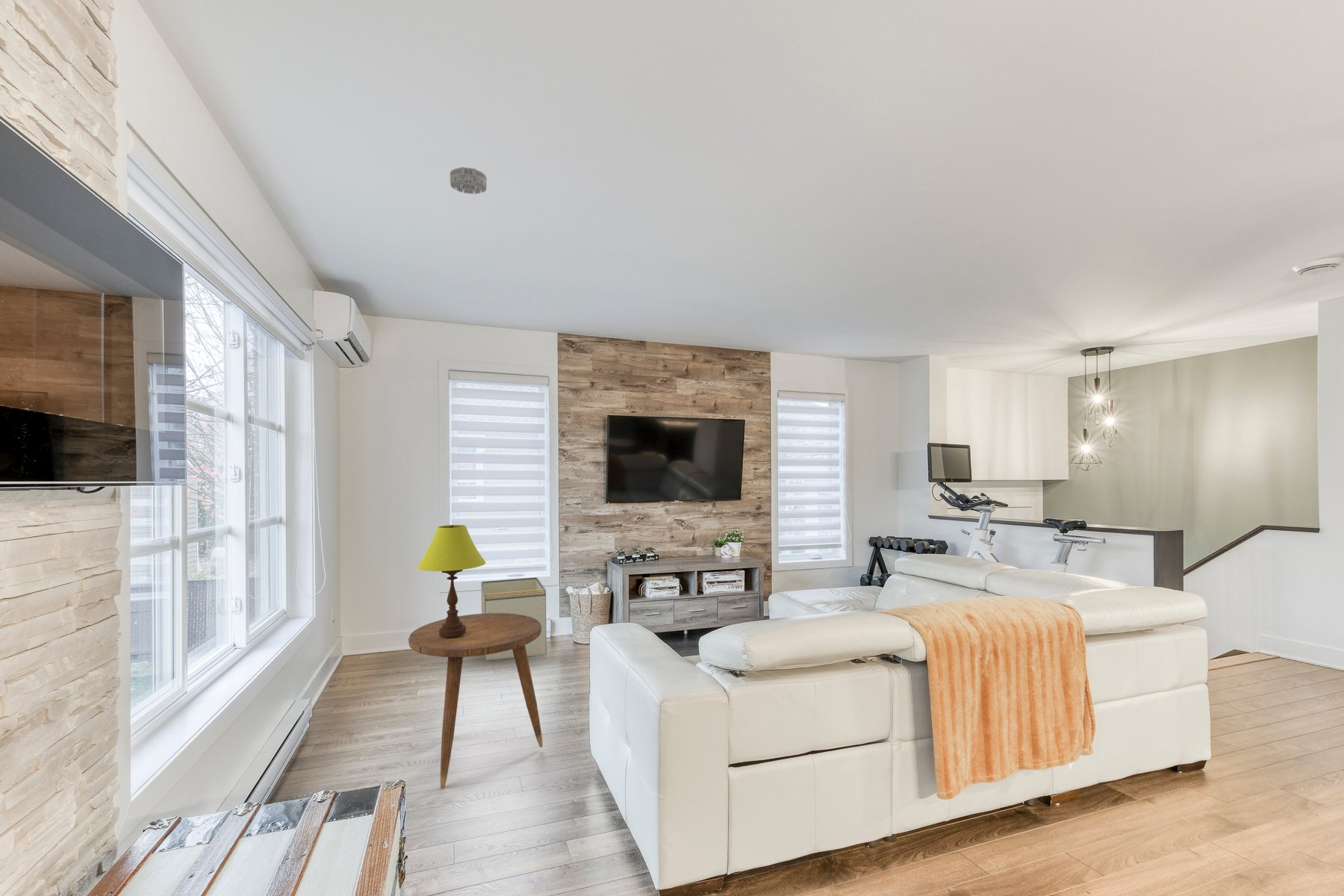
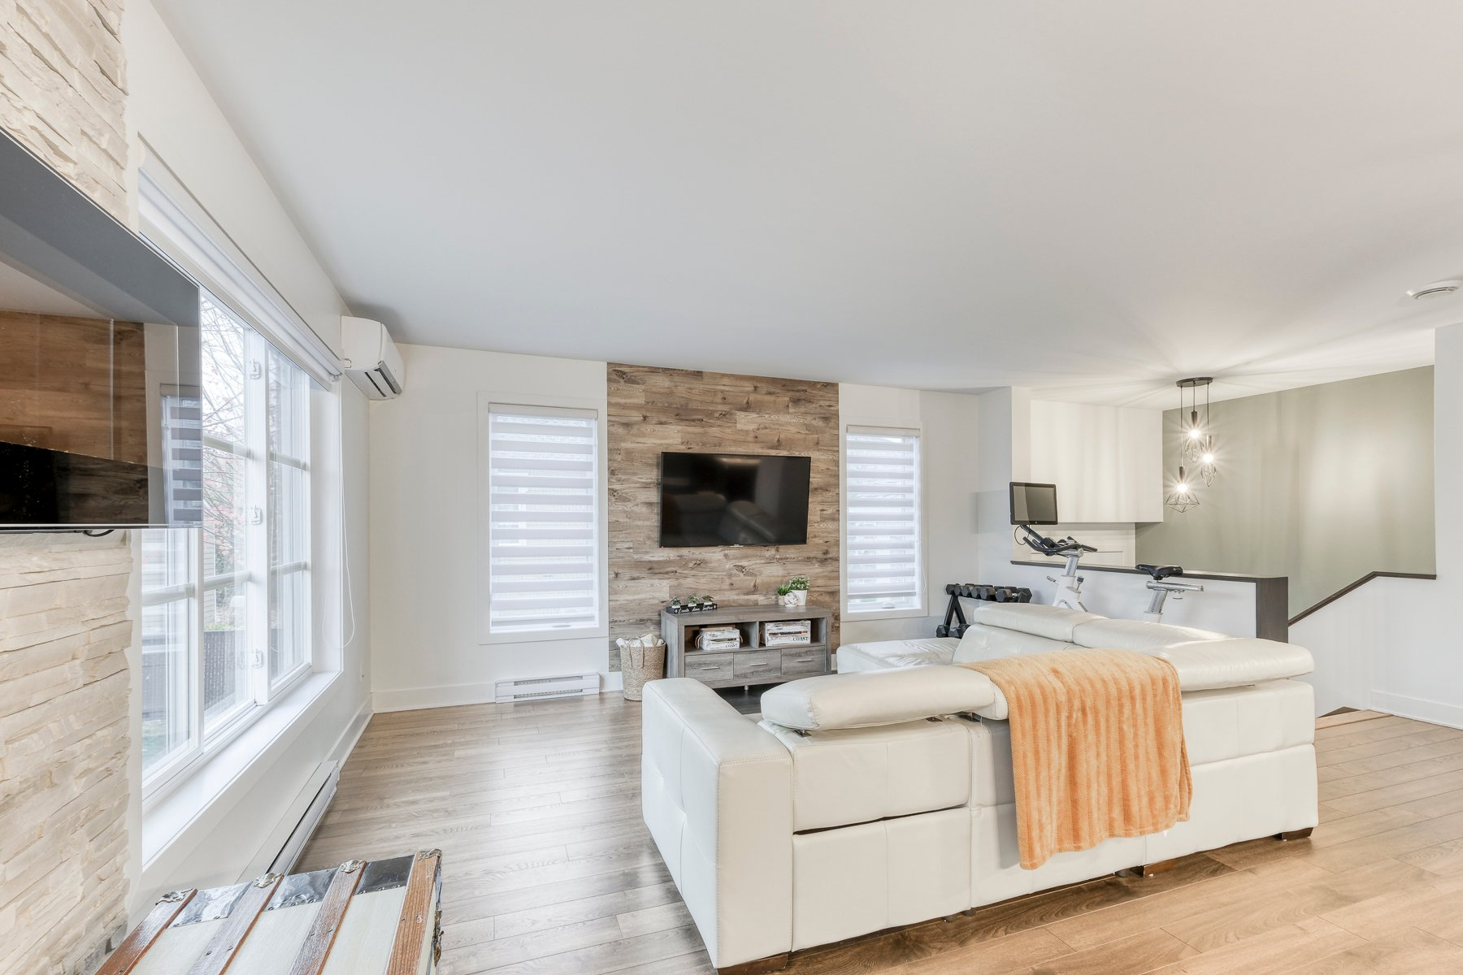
- side table [408,613,544,789]
- smoke detector [449,167,488,195]
- table lamp [417,524,487,637]
- storage bin [481,576,547,661]
